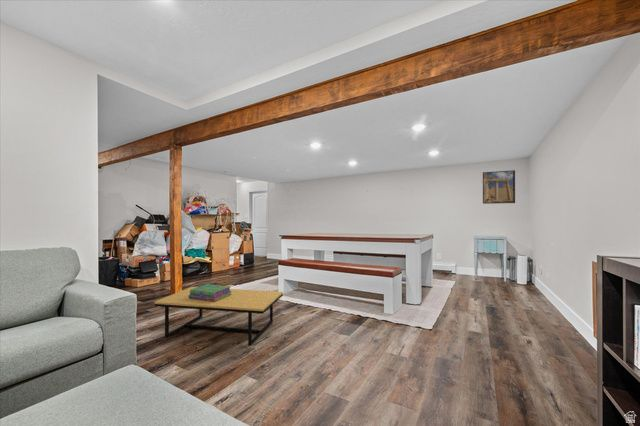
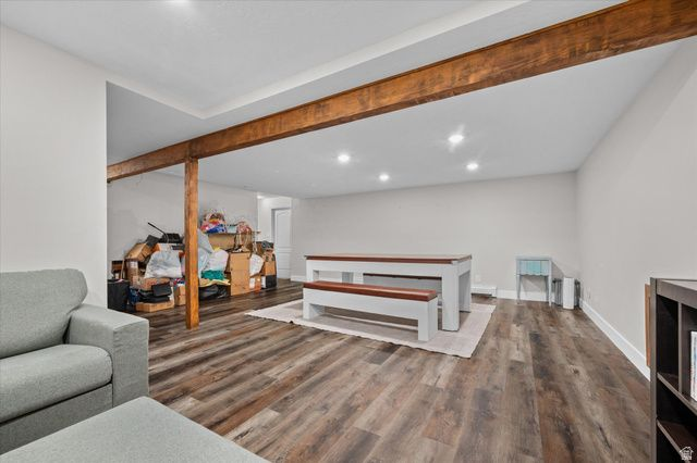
- stack of books [189,283,232,302]
- coffee table [153,286,284,347]
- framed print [482,169,516,205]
